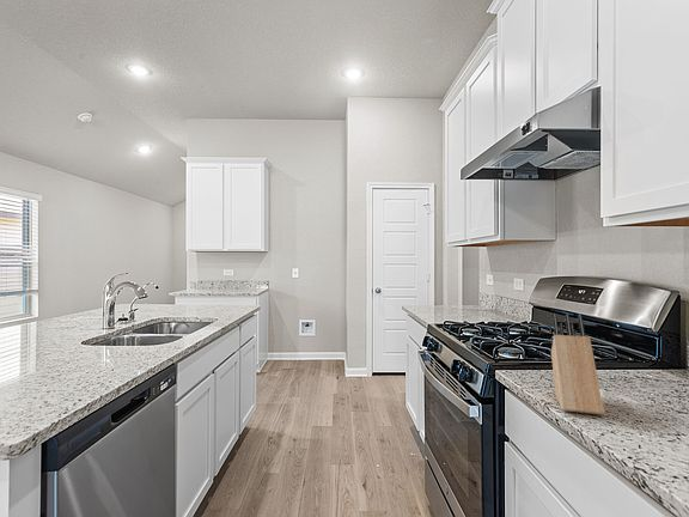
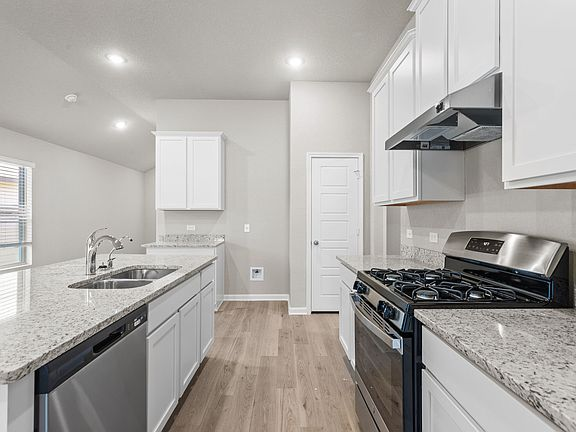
- knife block [550,312,605,416]
